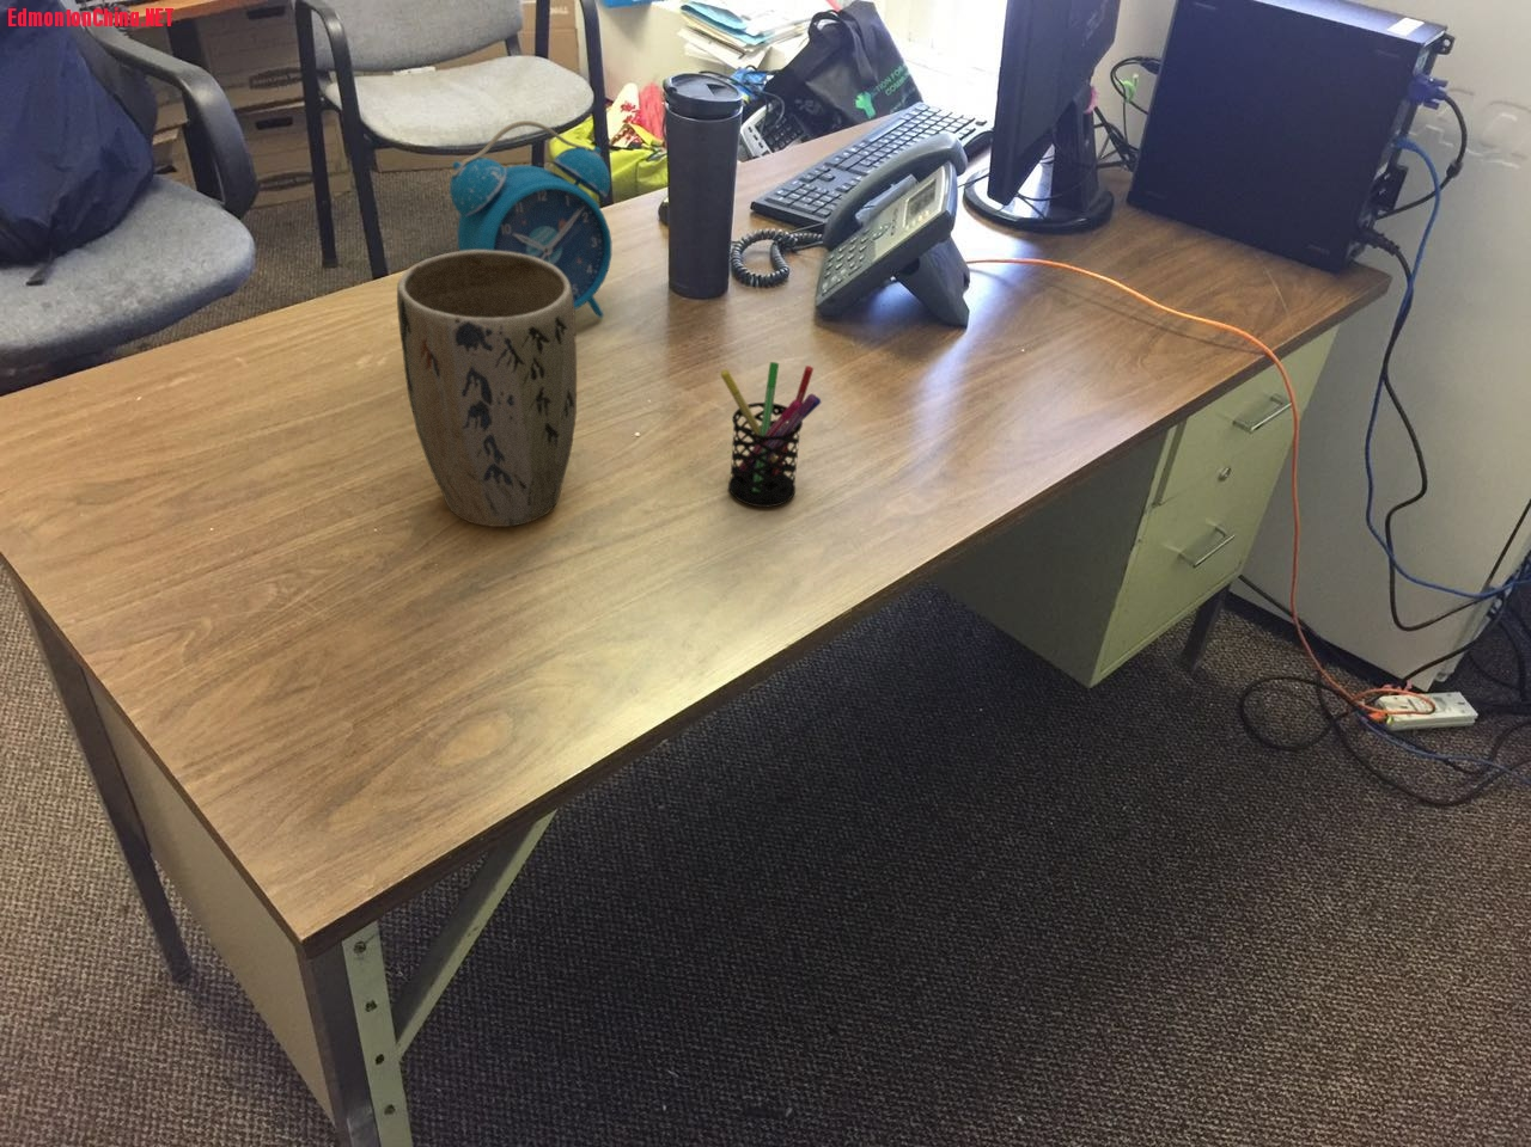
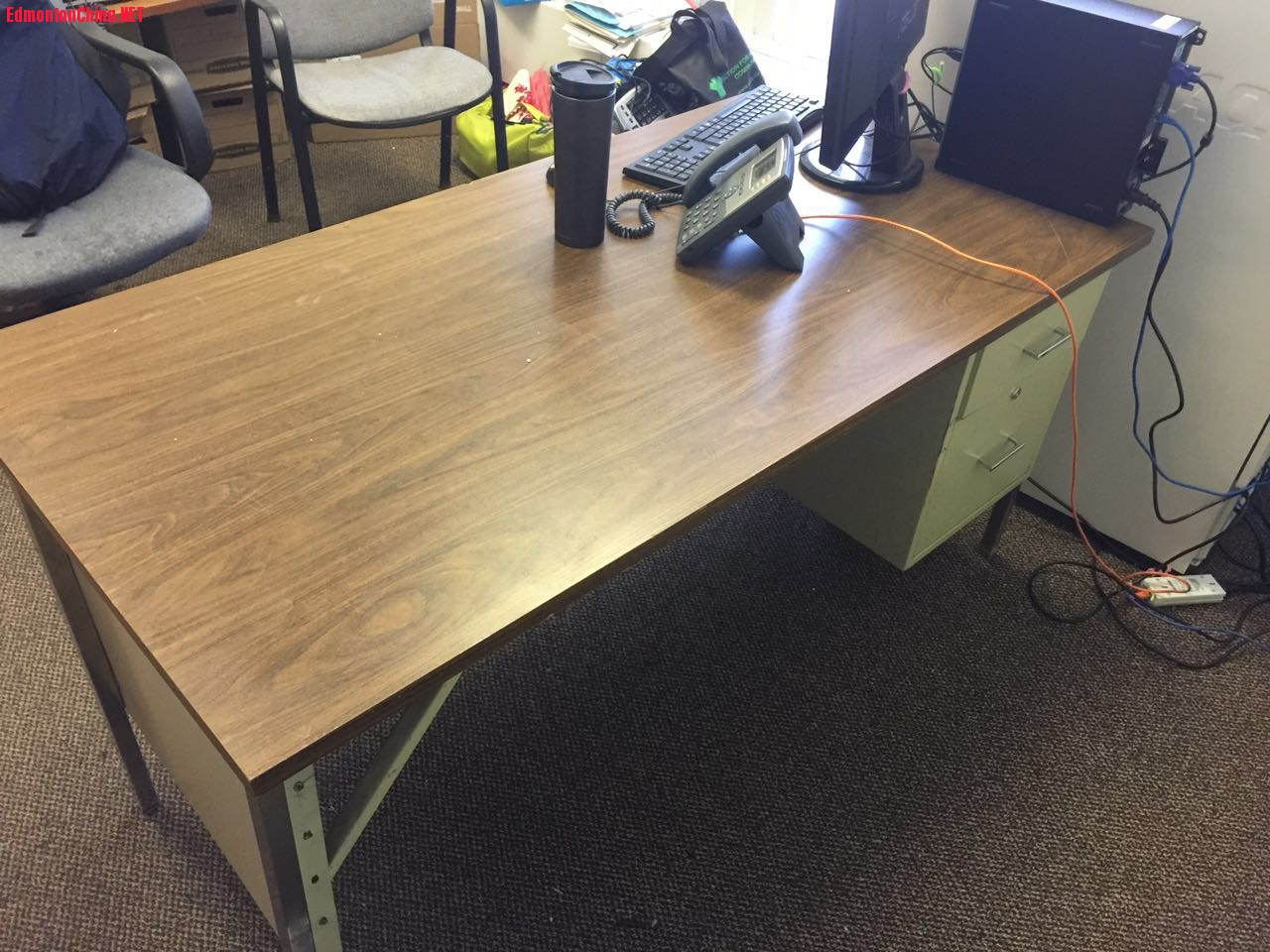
- alarm clock [448,119,612,319]
- plant pot [395,249,577,528]
- pen holder [720,360,822,507]
